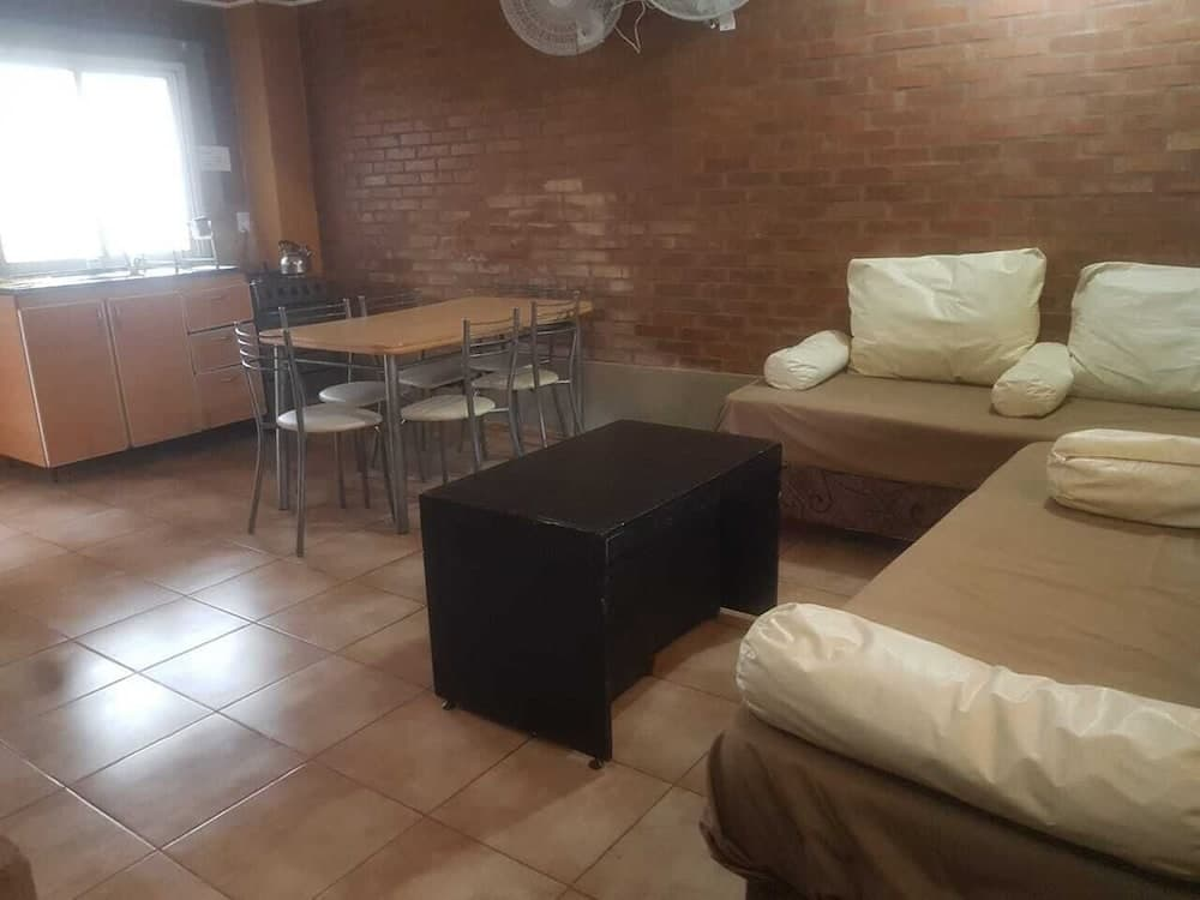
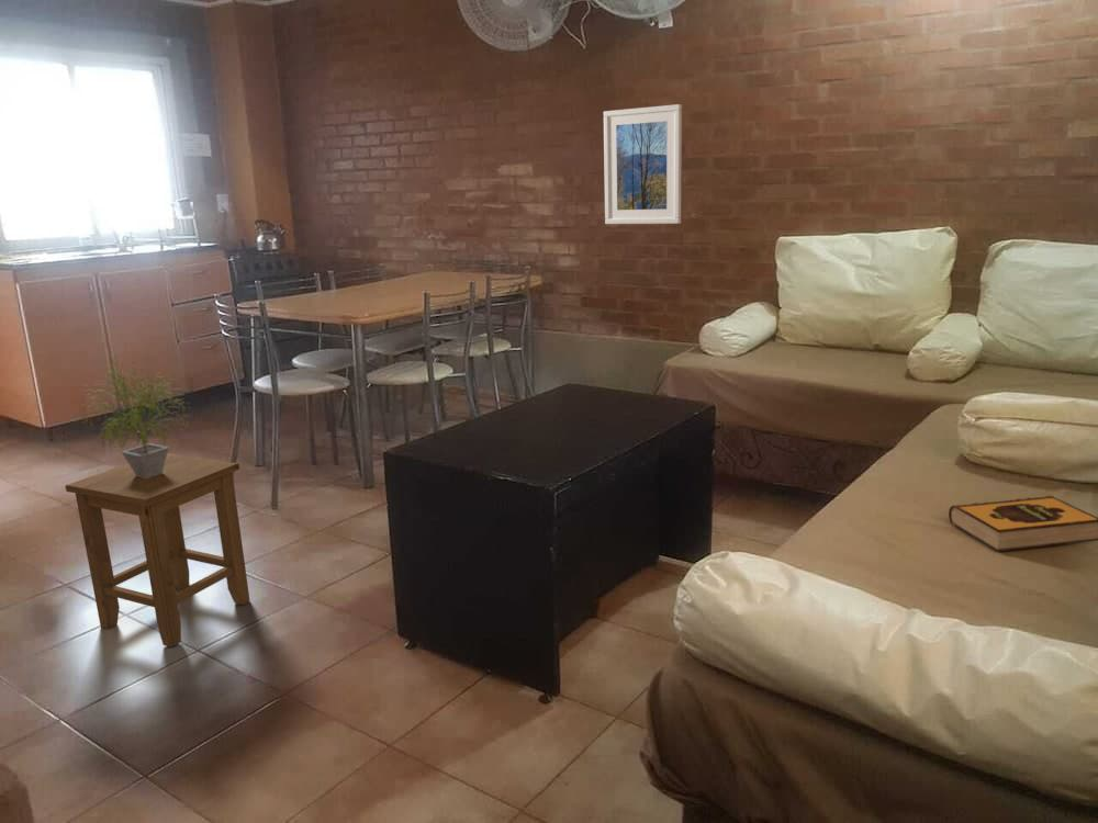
+ hardback book [948,494,1098,552]
+ potted plant [74,357,192,478]
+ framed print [603,103,683,225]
+ stool [65,452,251,649]
